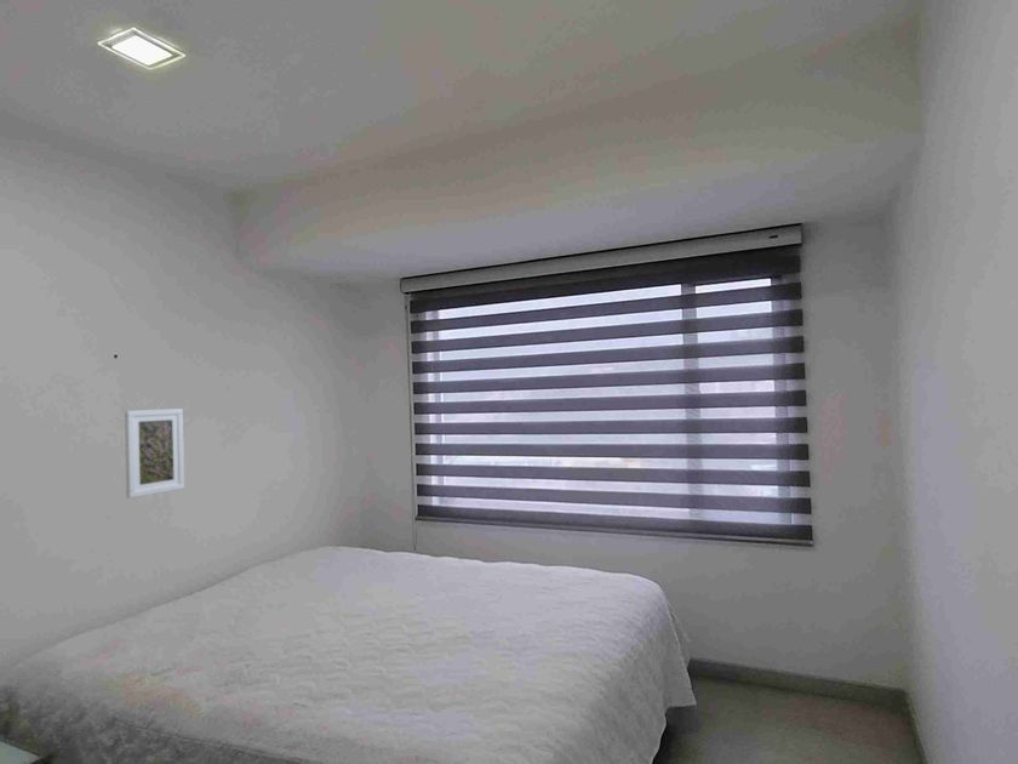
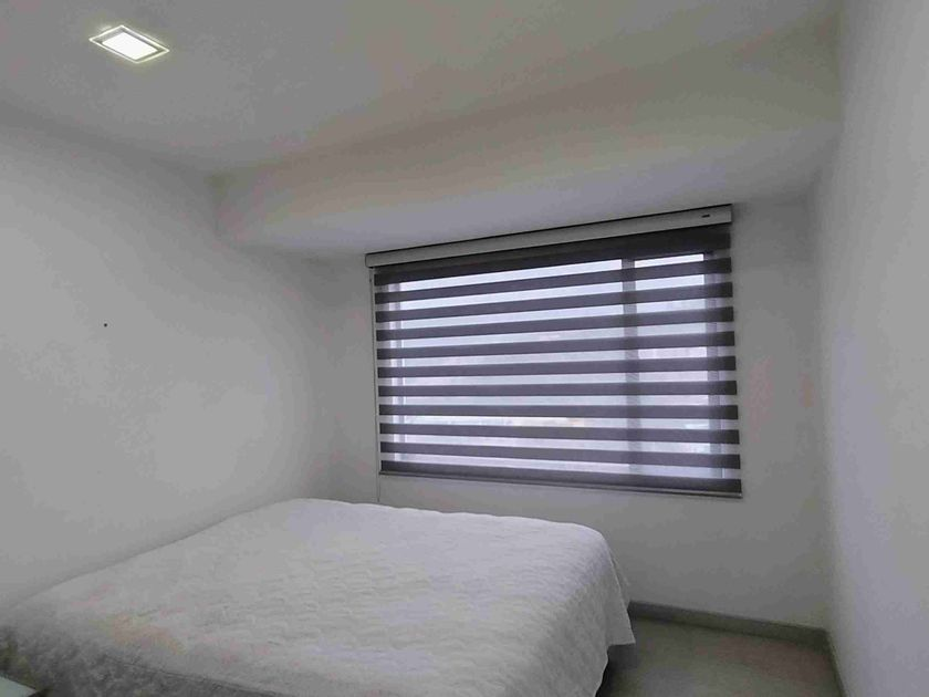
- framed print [124,407,185,500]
